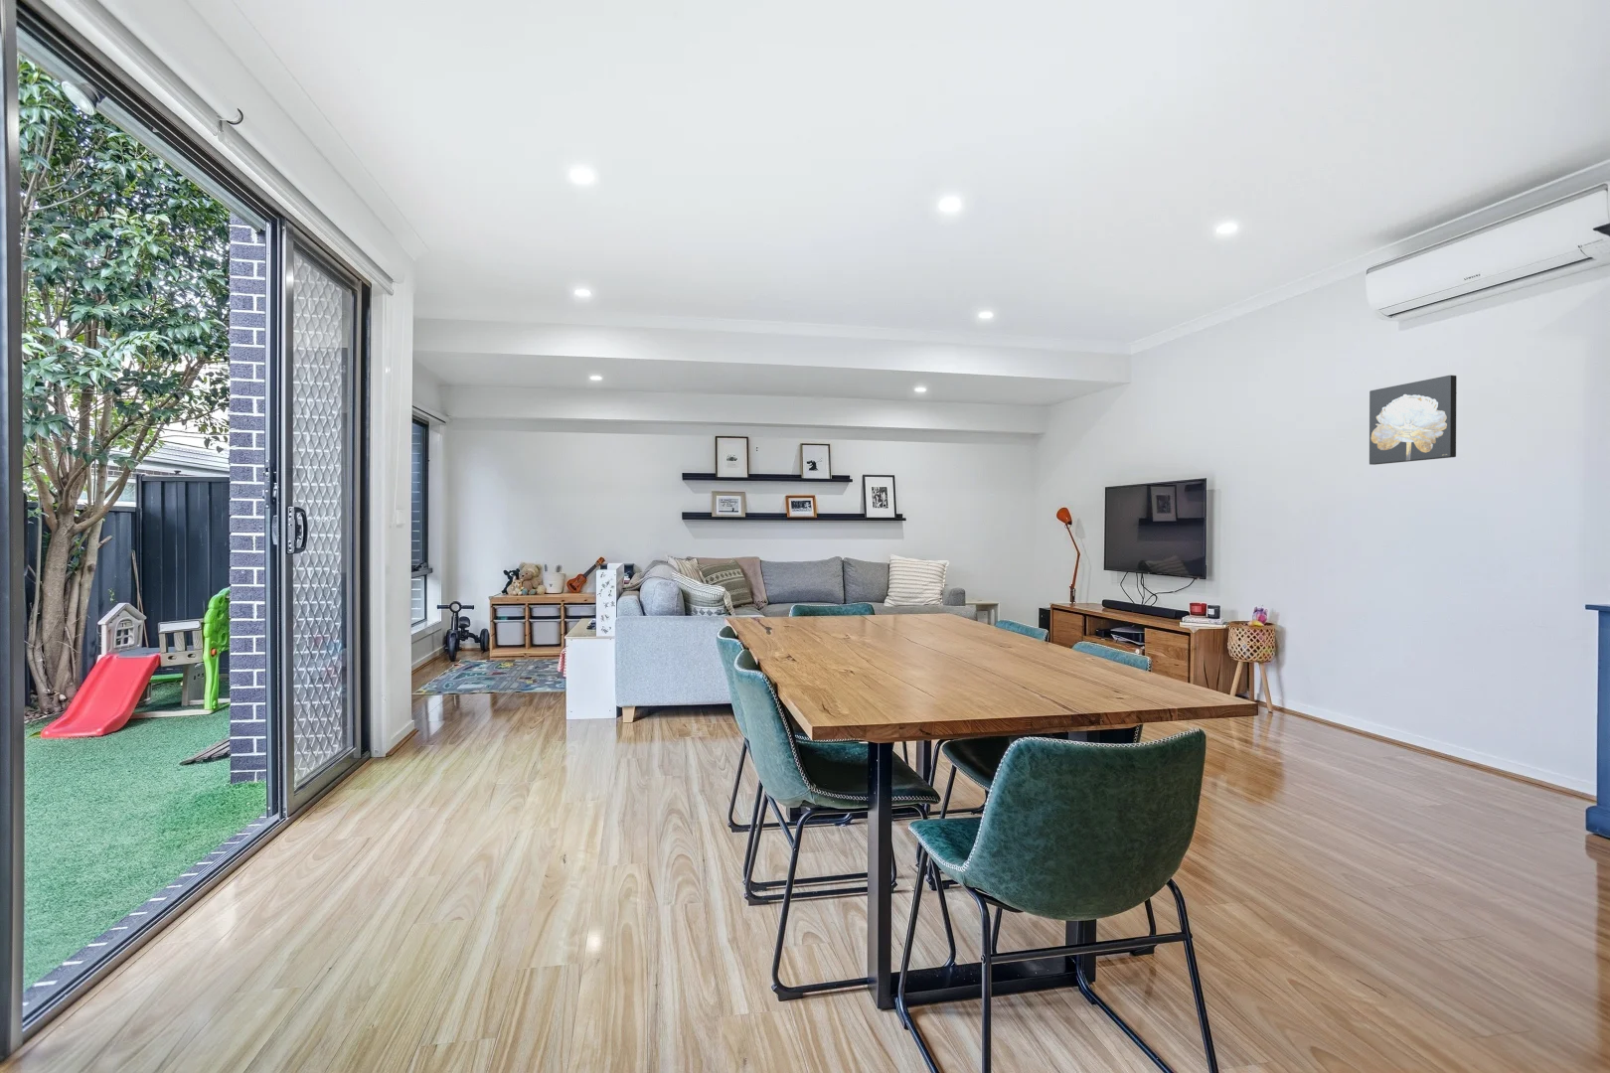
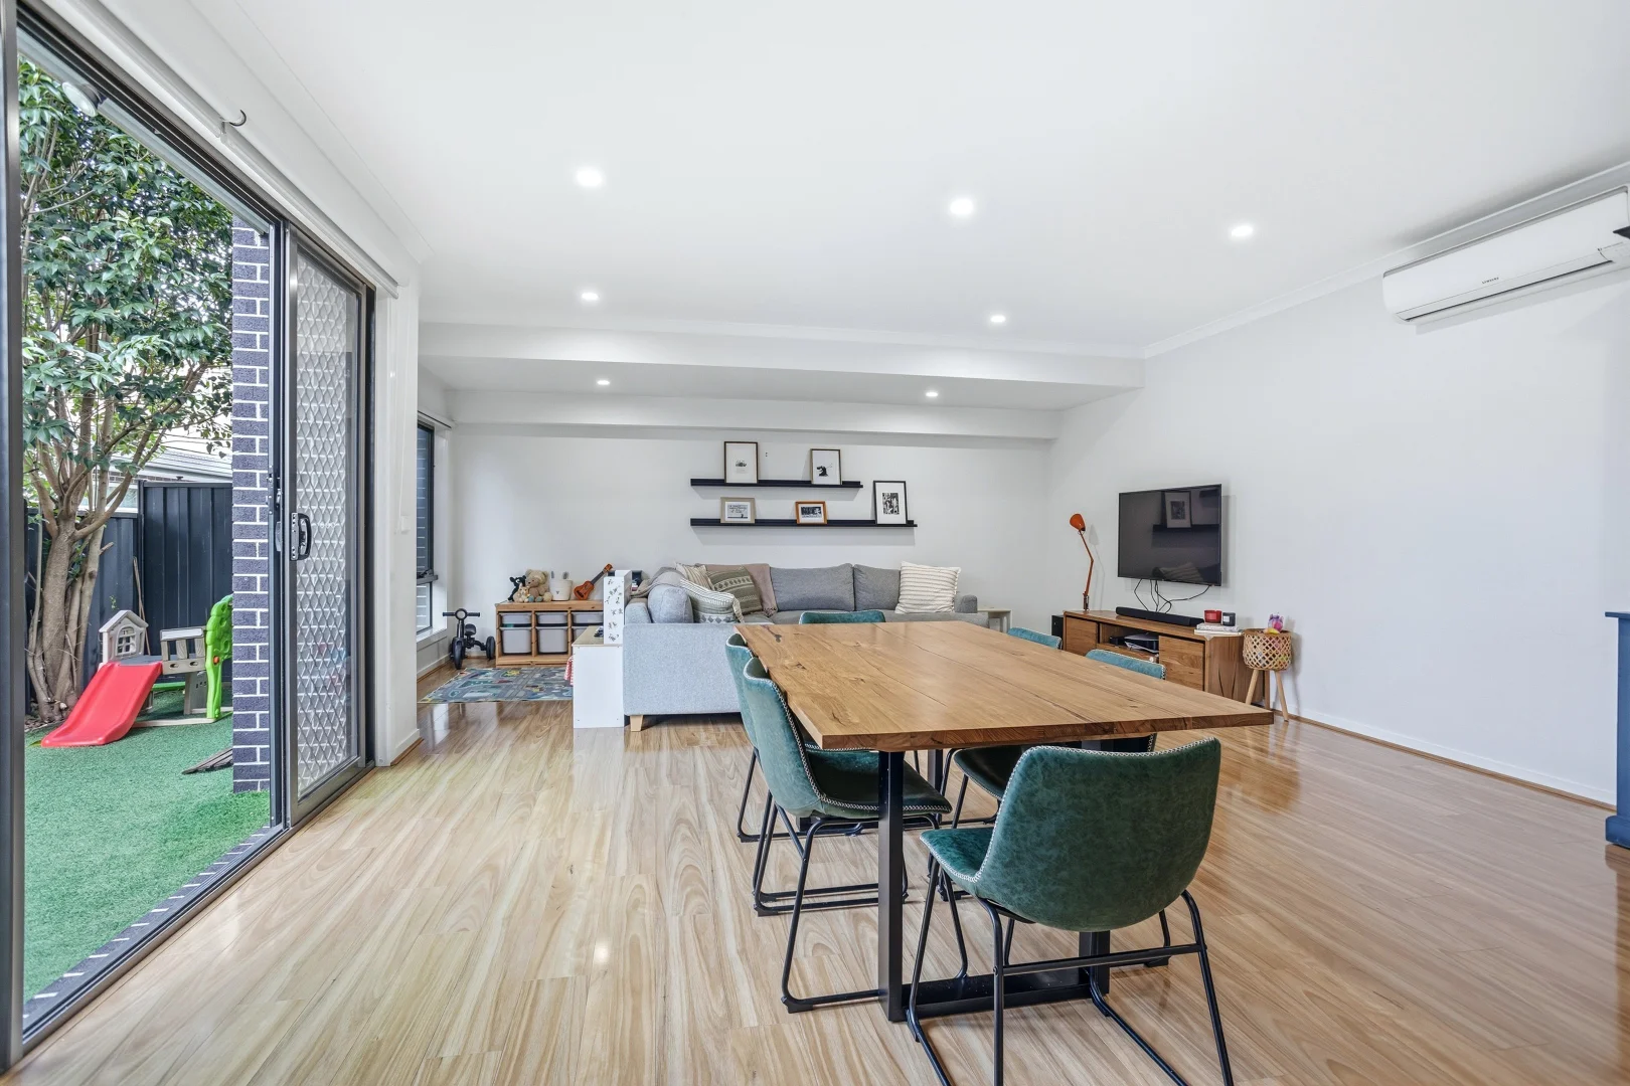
- wall art [1368,375,1458,466]
